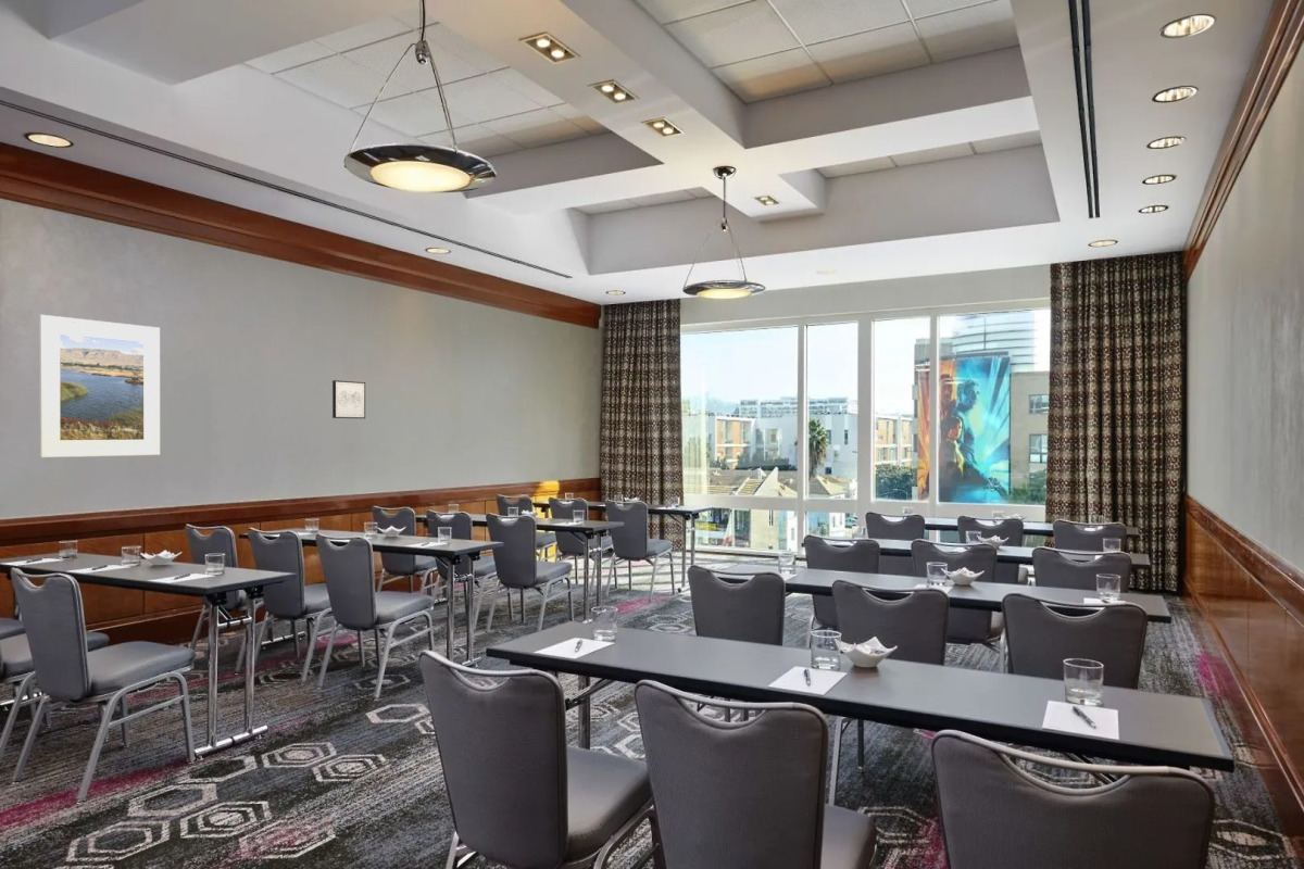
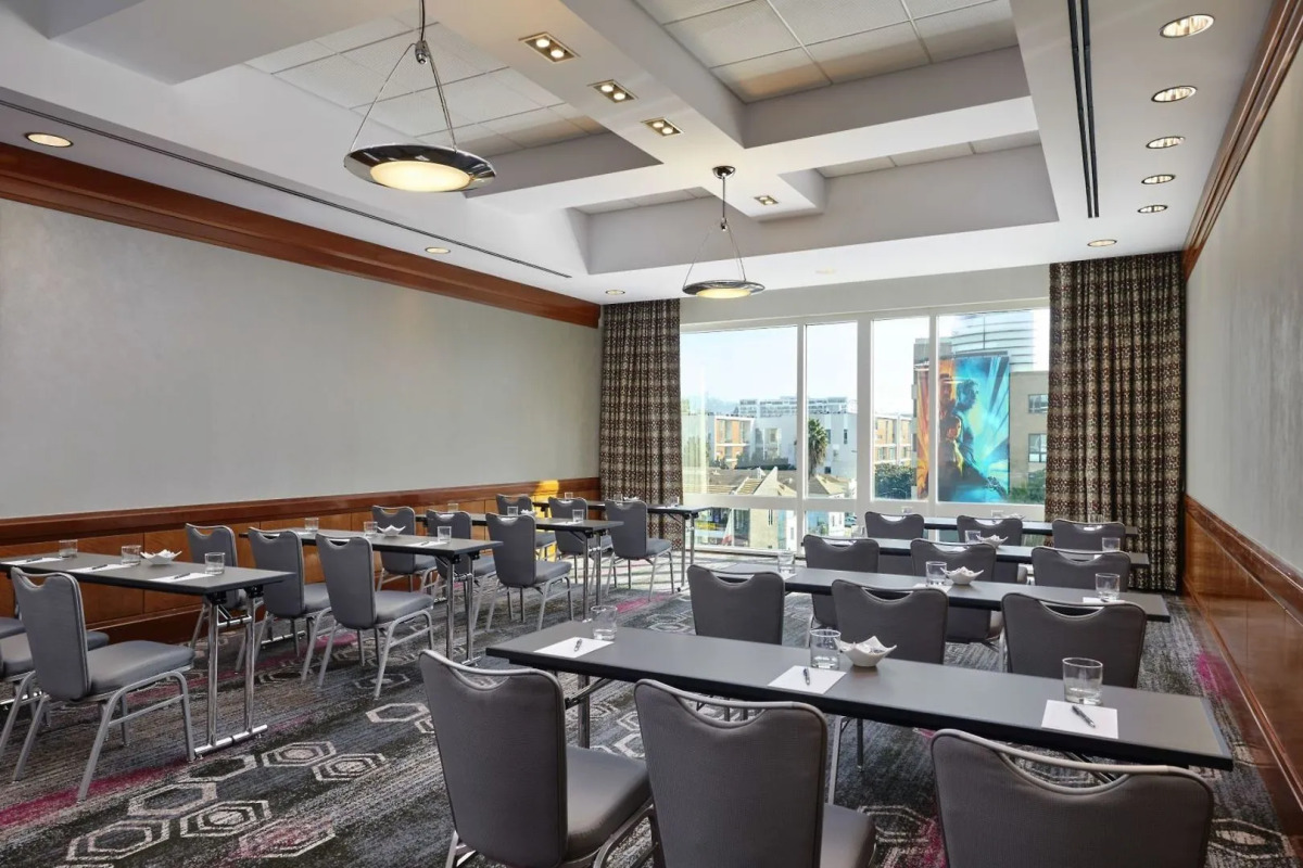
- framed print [38,314,161,458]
- wall art [331,379,366,419]
